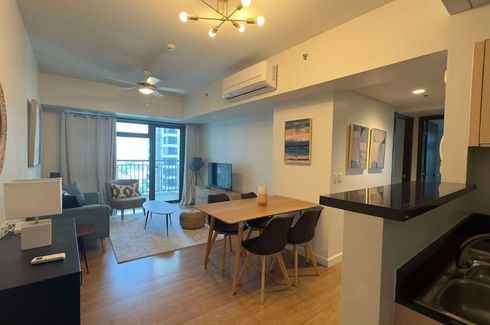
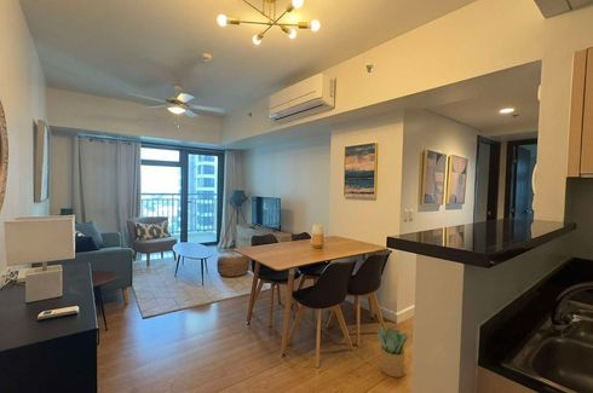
+ potted plant [376,324,409,378]
